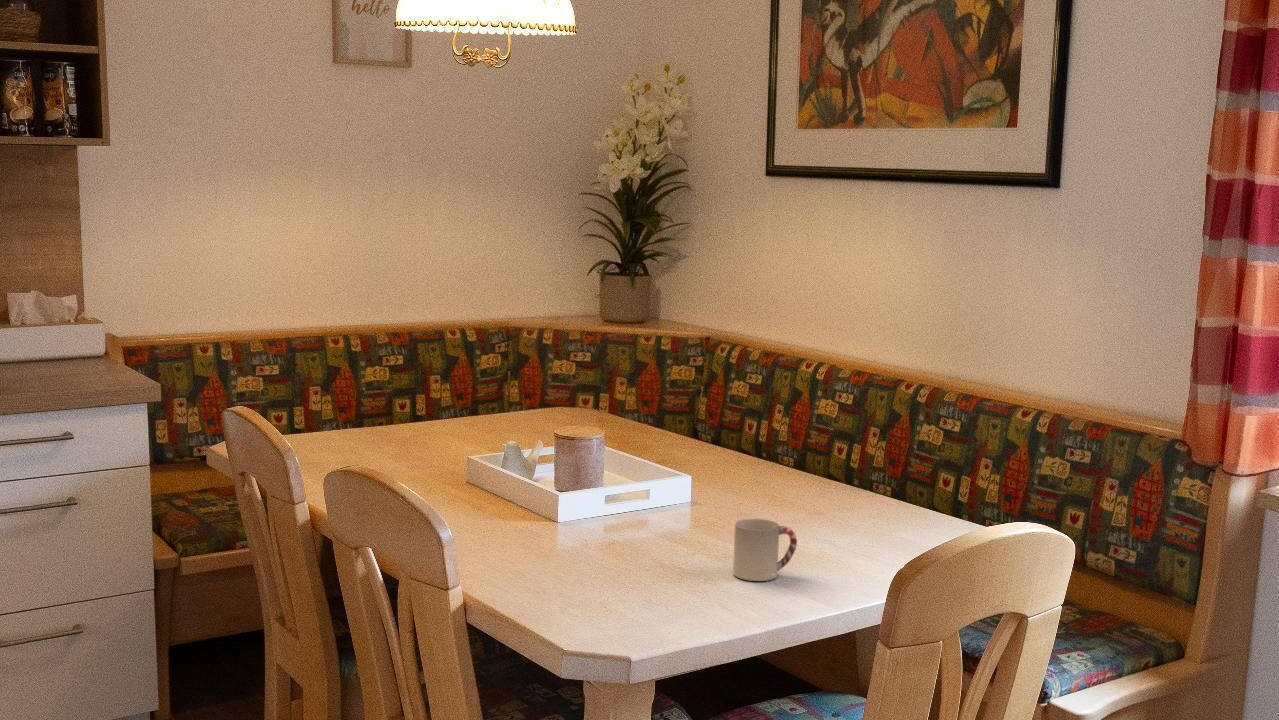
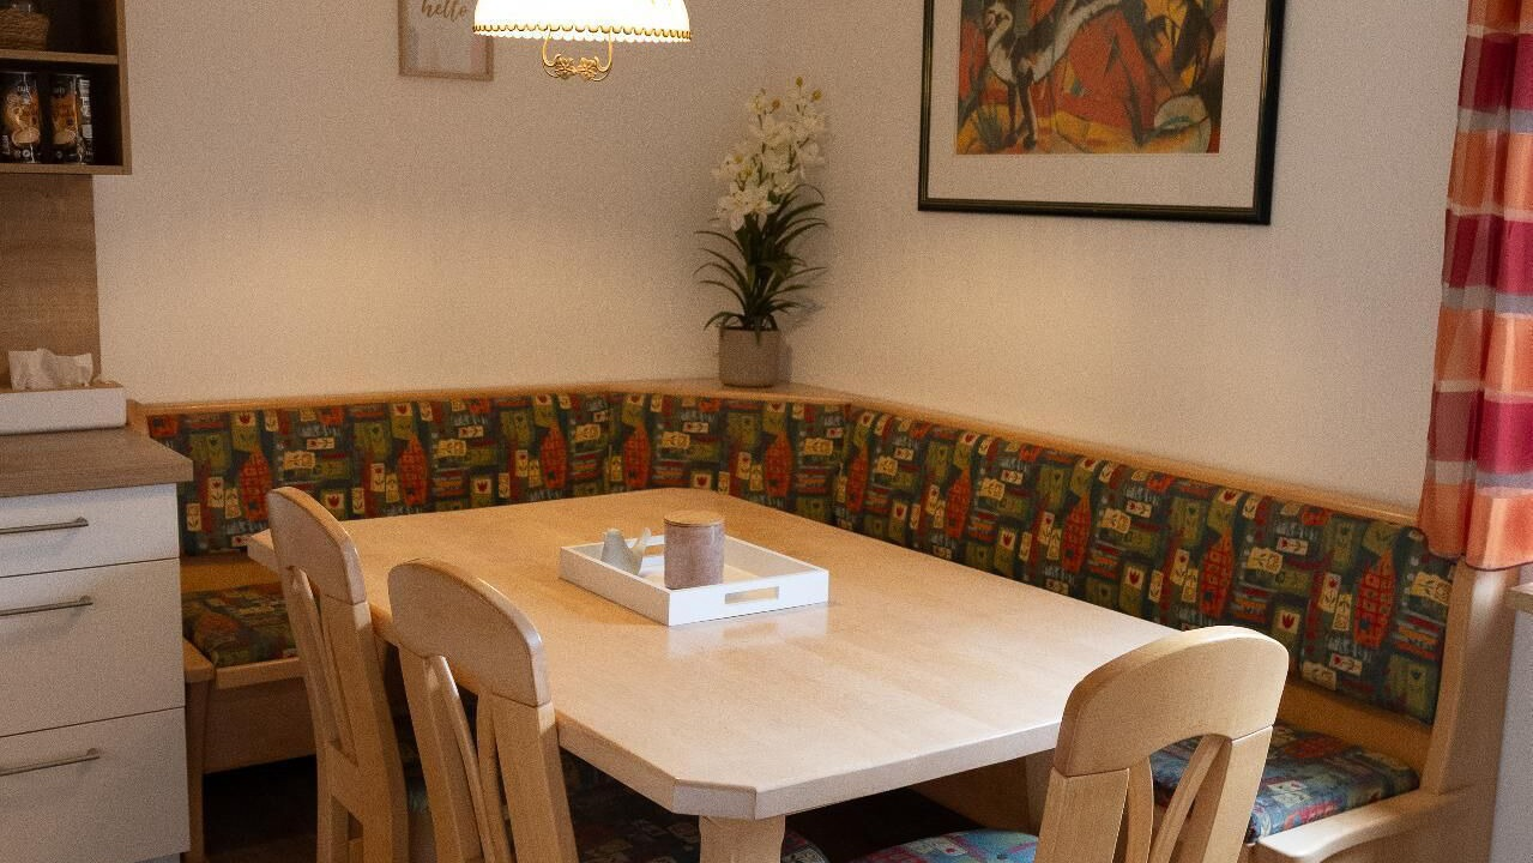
- cup [732,518,798,582]
